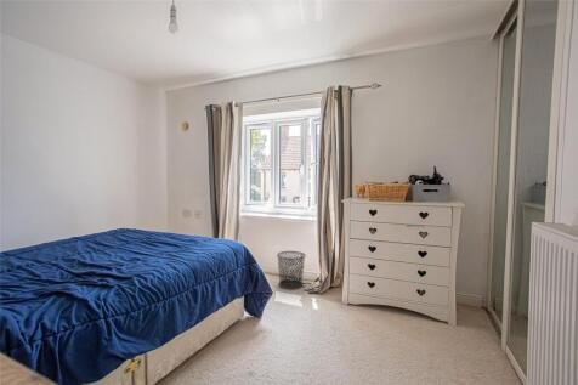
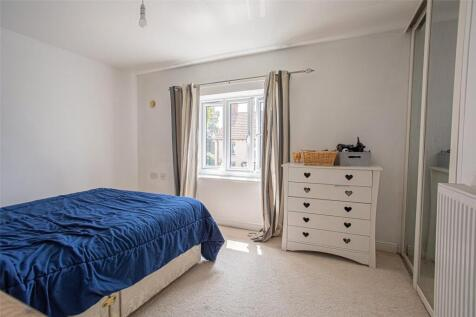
- waste bin [276,250,307,290]
